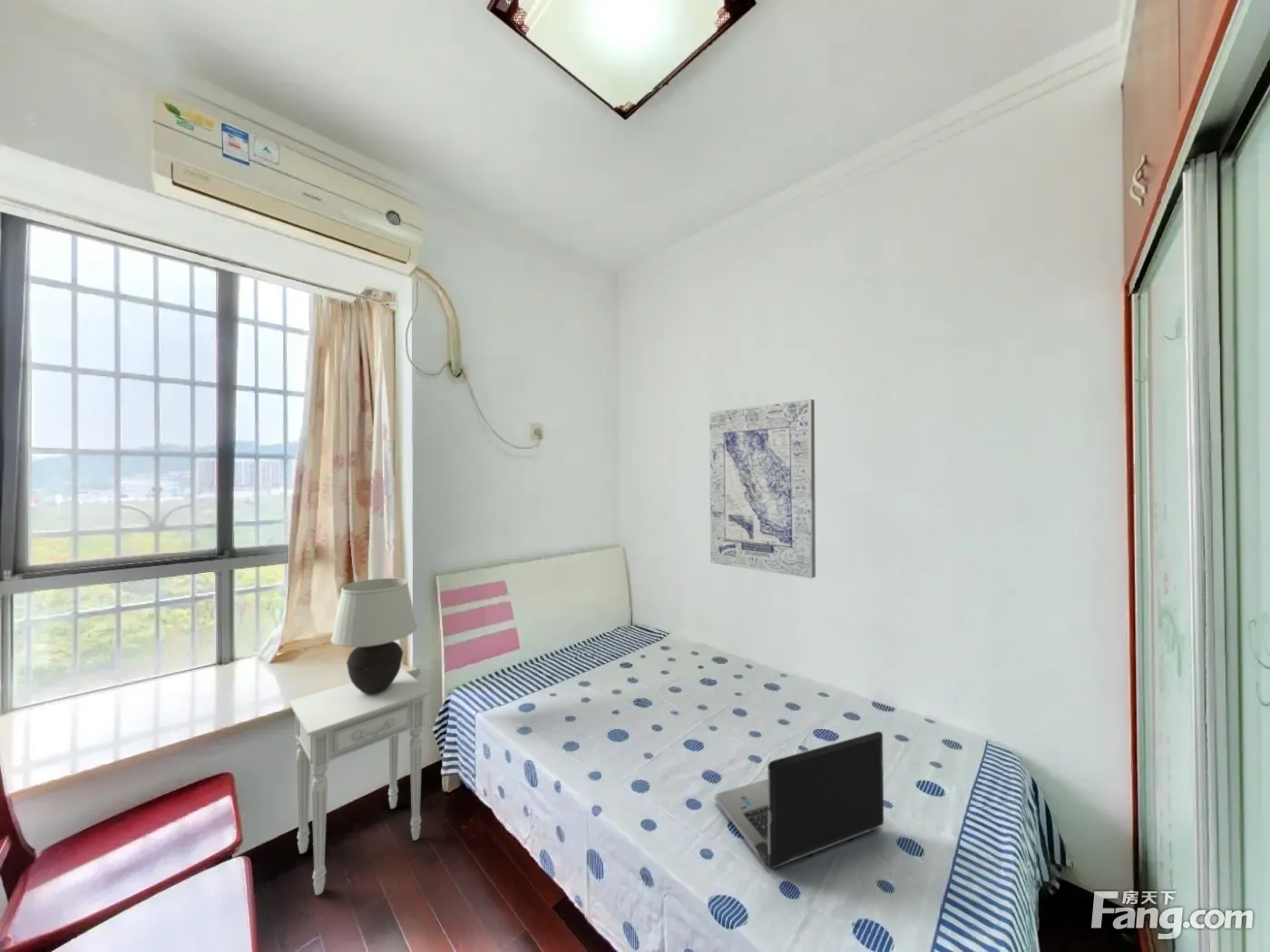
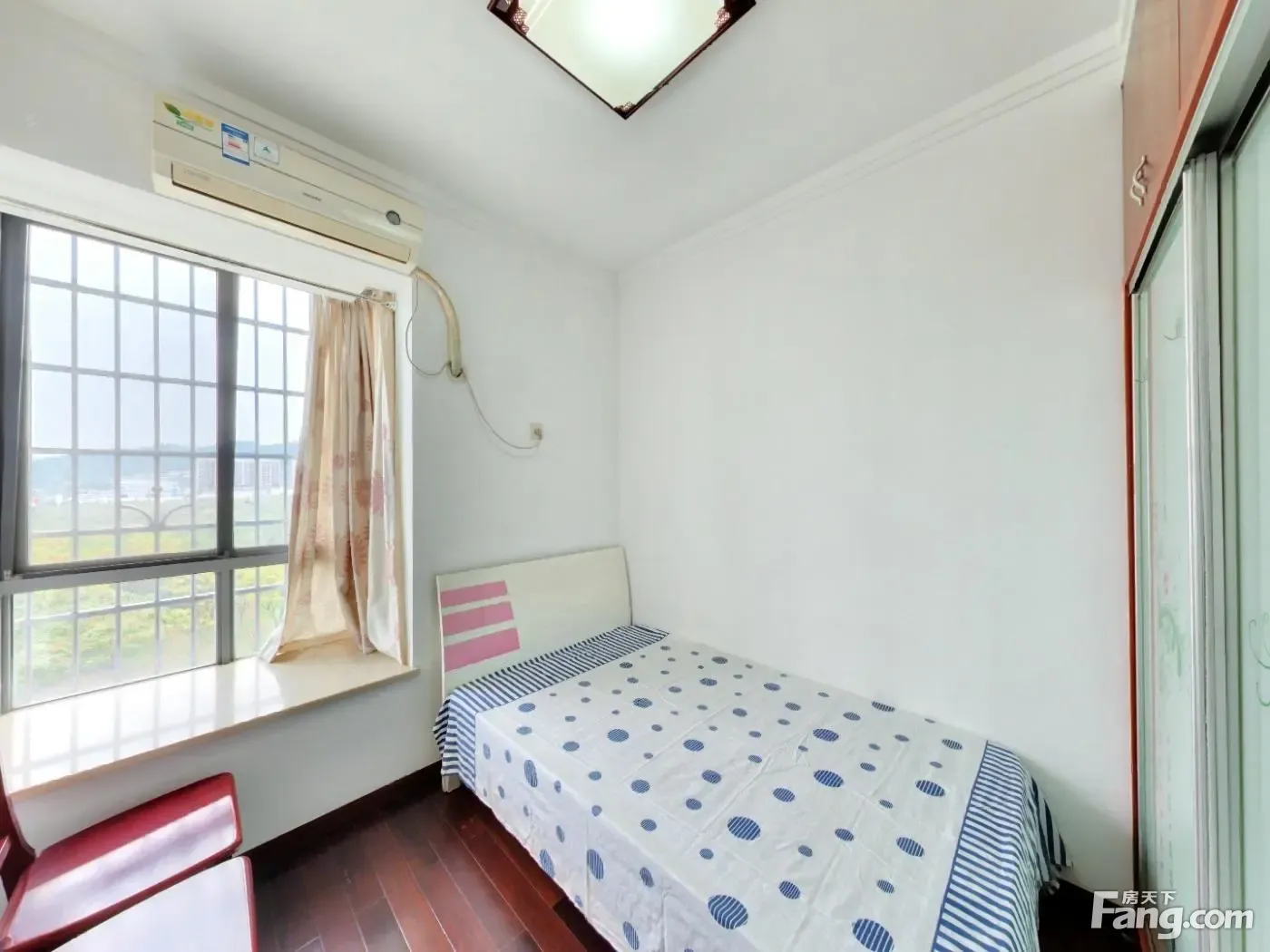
- table lamp [330,578,418,694]
- laptop computer [714,731,884,869]
- nightstand [288,667,432,896]
- wall art [708,398,816,579]
